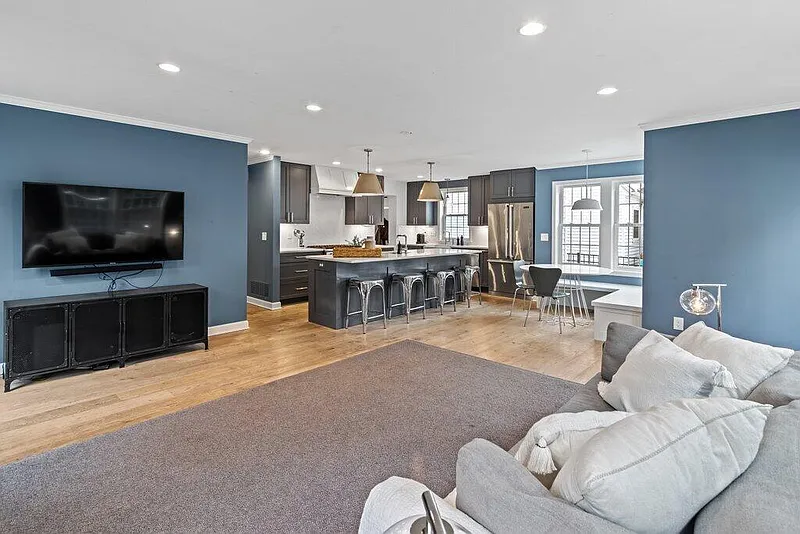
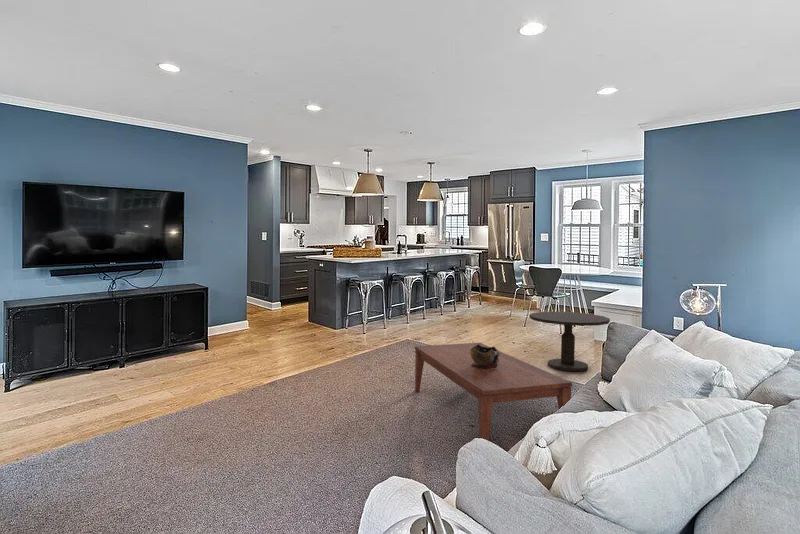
+ side table [528,311,611,372]
+ decorative bowl [470,345,500,369]
+ coffee table [414,342,573,442]
